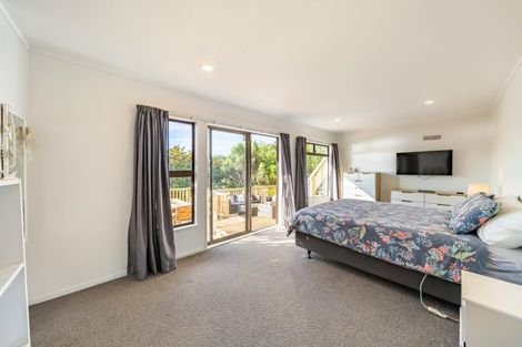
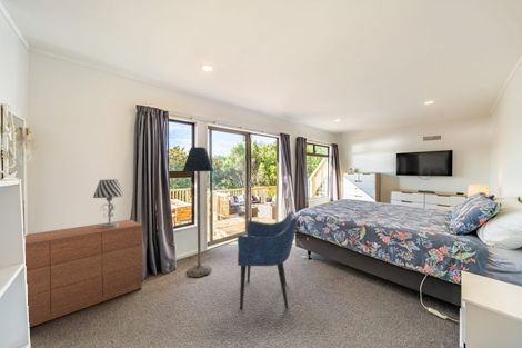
+ floor lamp [182,146,215,278]
+ armchair [237,210,299,309]
+ dresser [26,219,144,328]
+ table lamp [92,178,126,228]
